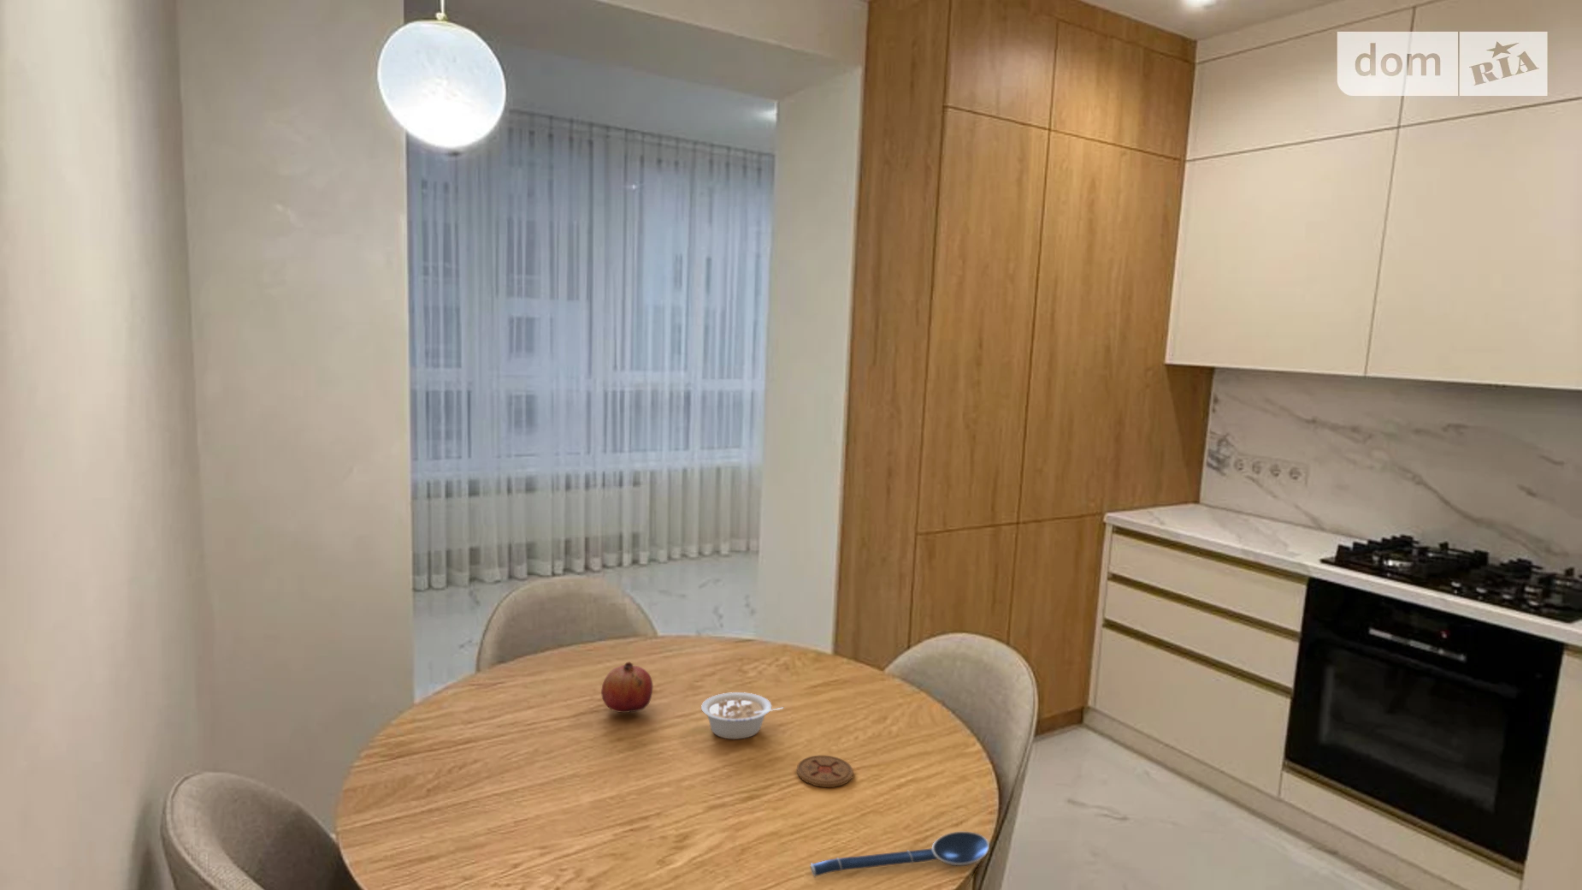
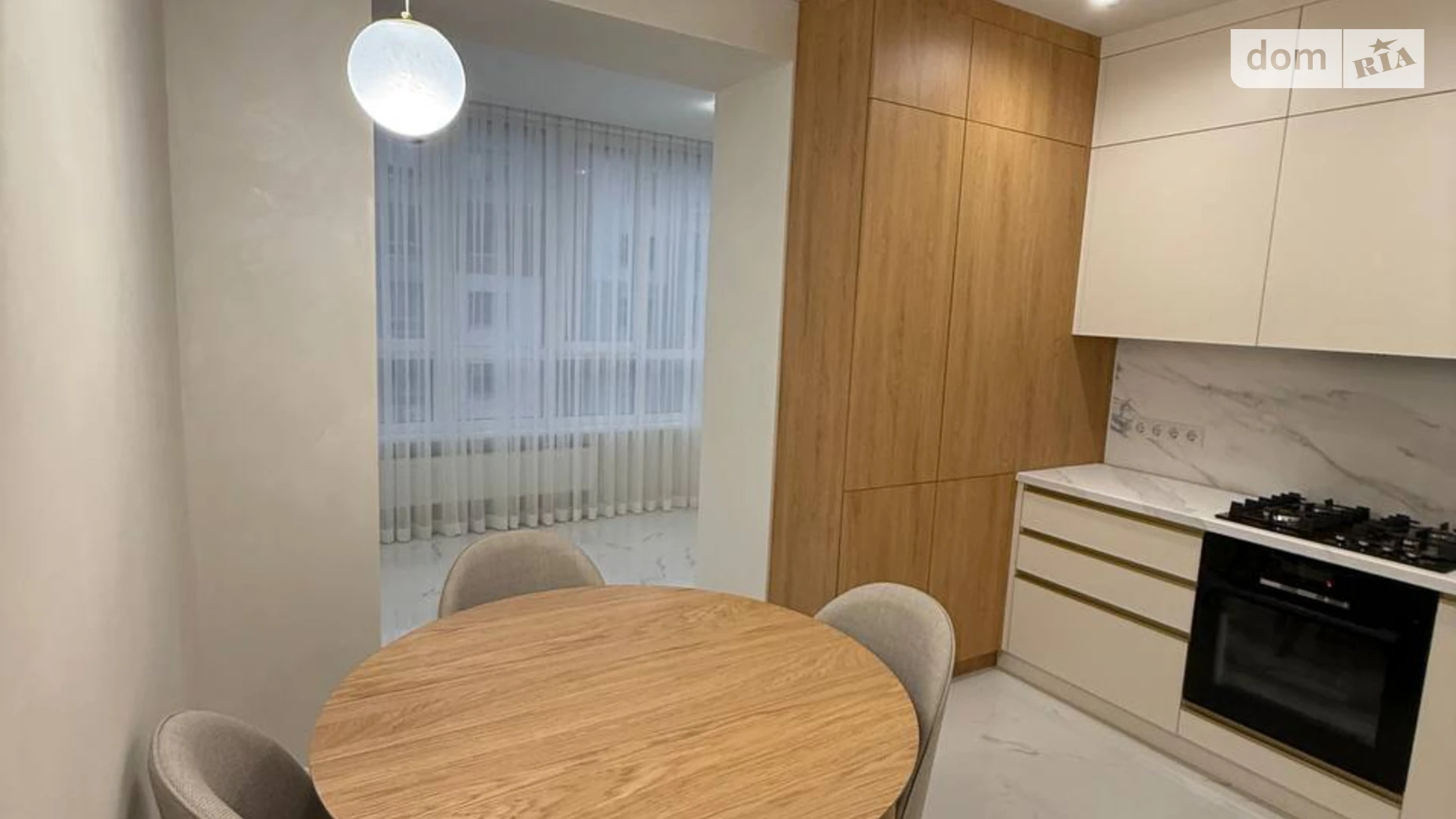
- coaster [796,755,854,788]
- fruit [600,661,653,714]
- spoon [809,831,990,878]
- legume [701,691,784,740]
